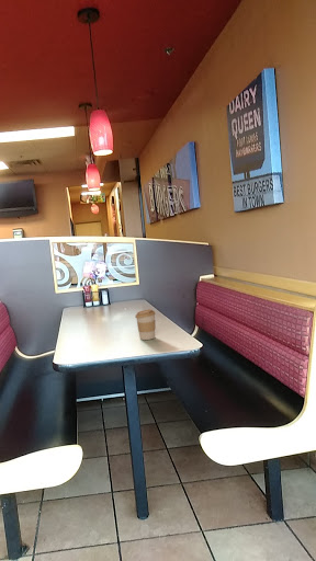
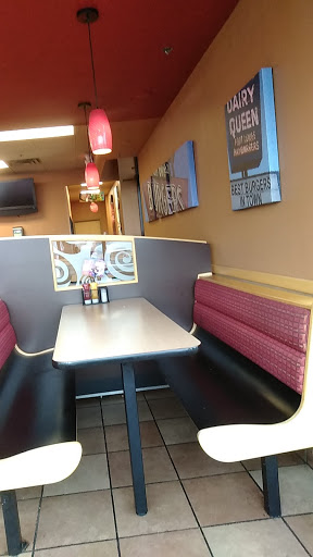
- coffee cup [135,308,157,341]
